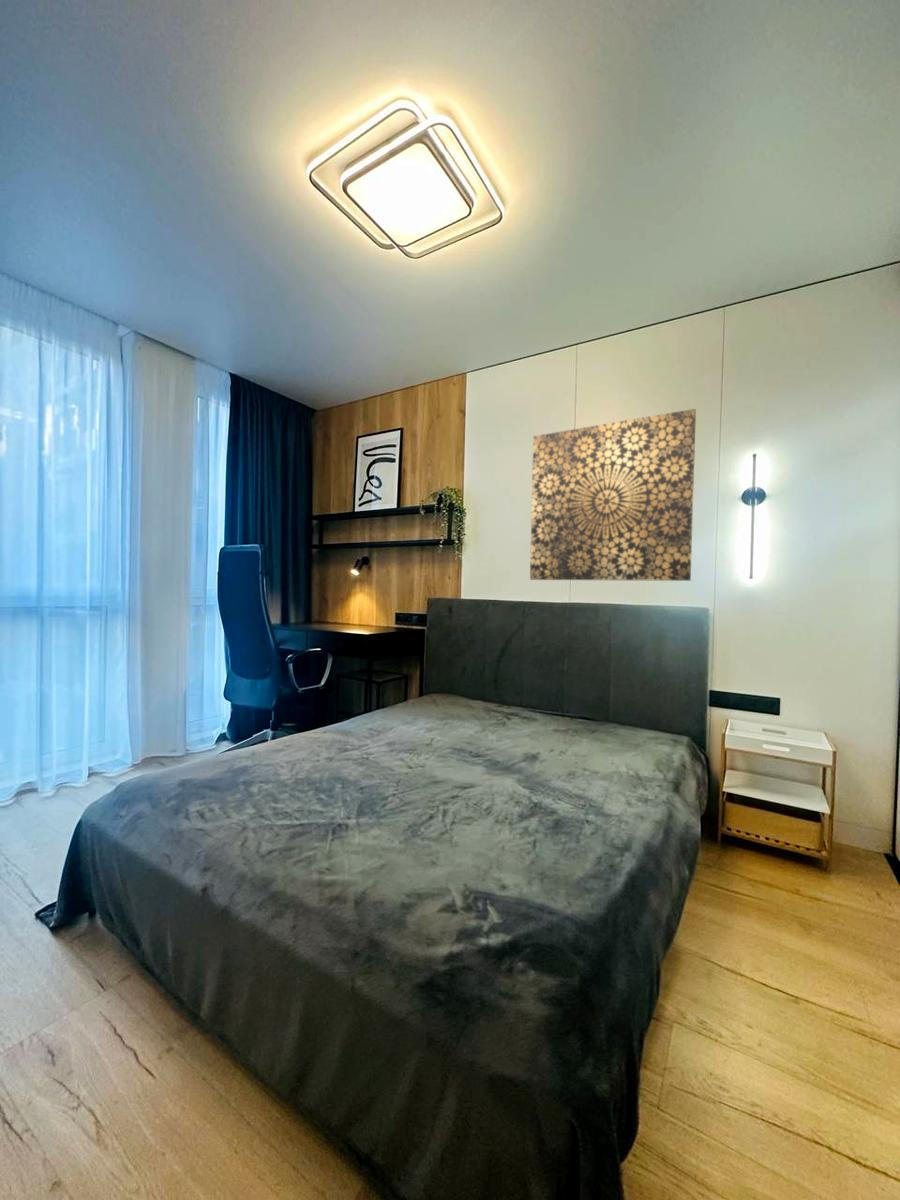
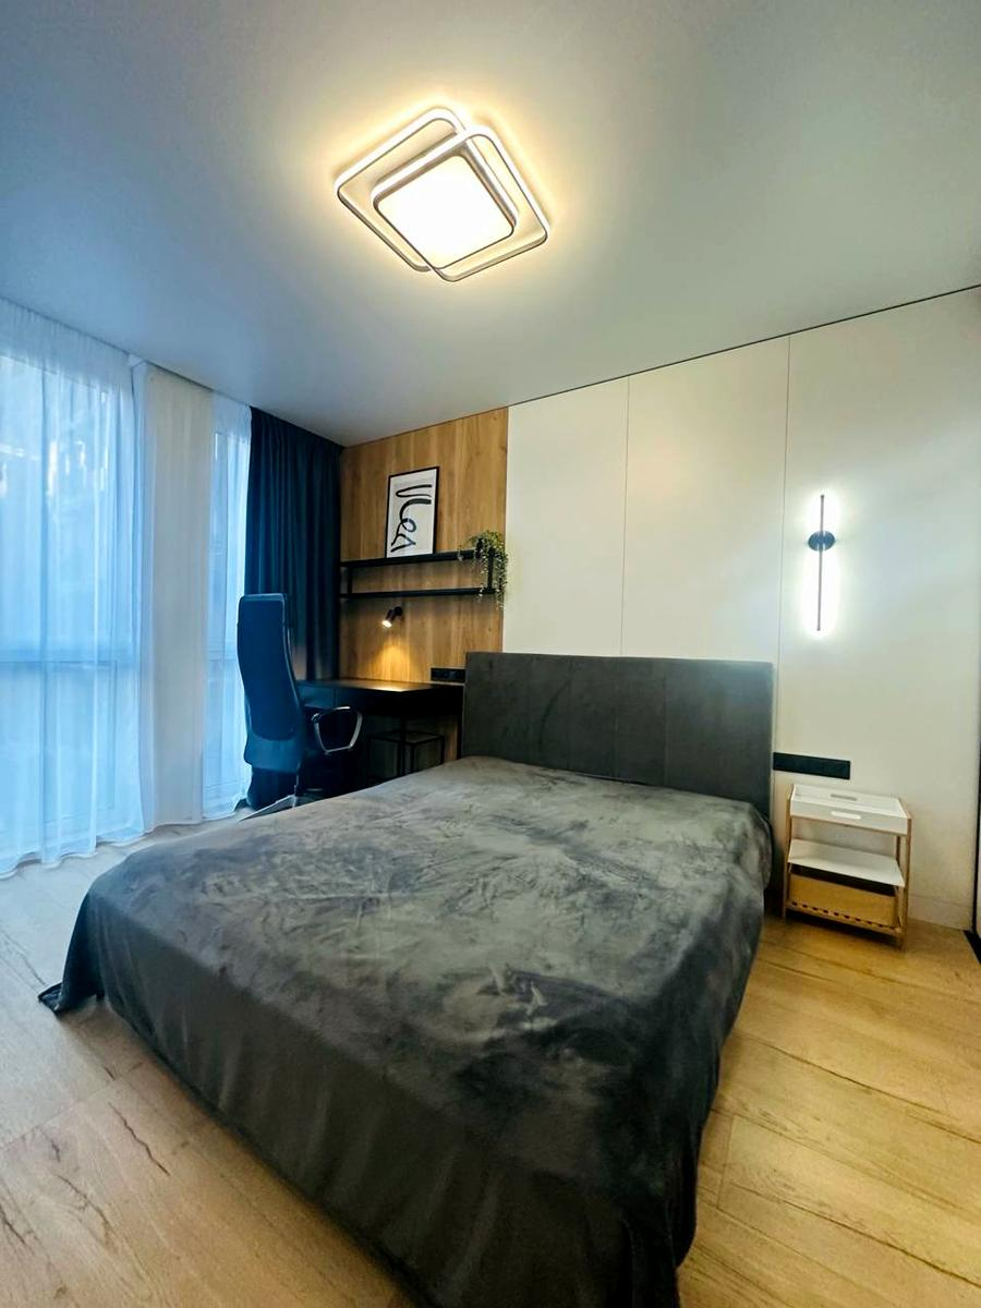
- wall art [529,408,697,582]
